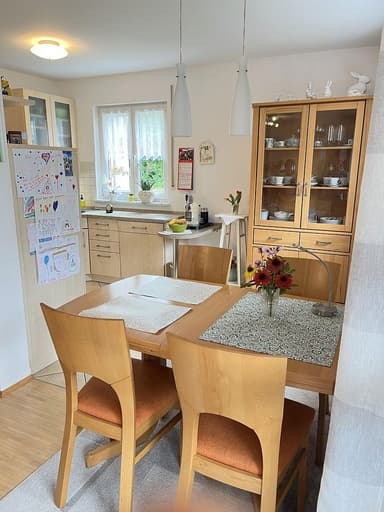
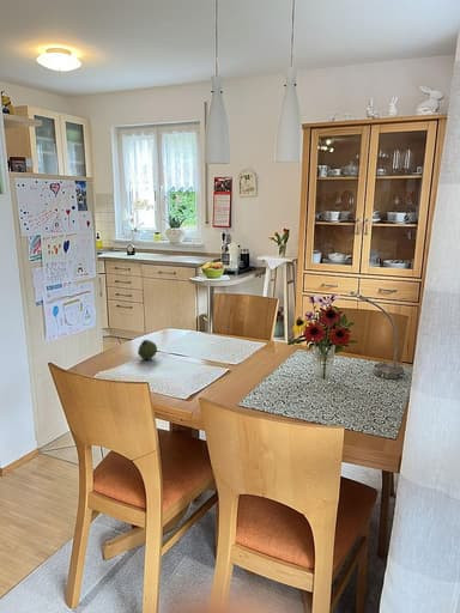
+ fruit [137,339,158,360]
